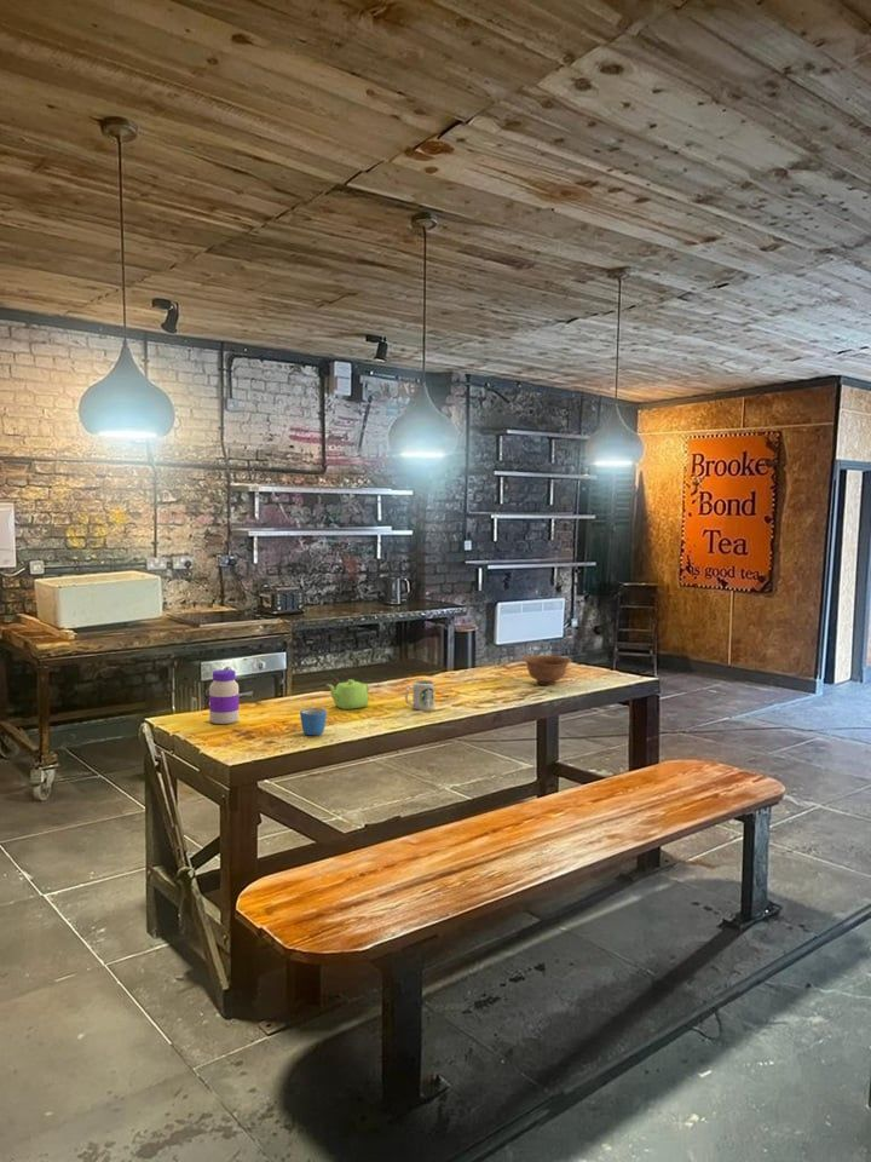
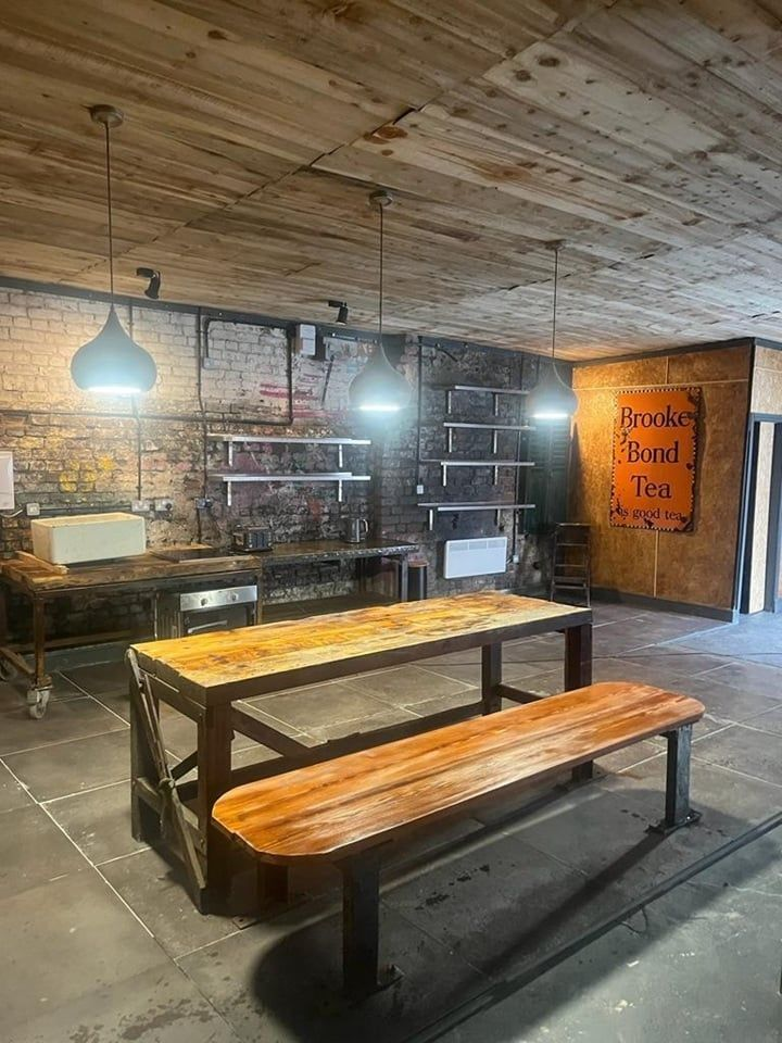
- bowl [521,655,573,686]
- mug [404,679,436,712]
- teapot [325,679,370,711]
- mug [299,707,328,736]
- jar [208,668,240,725]
